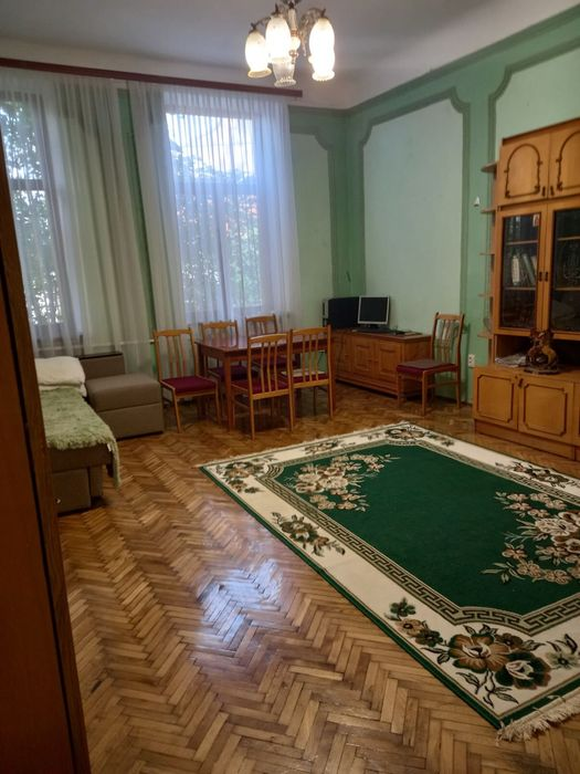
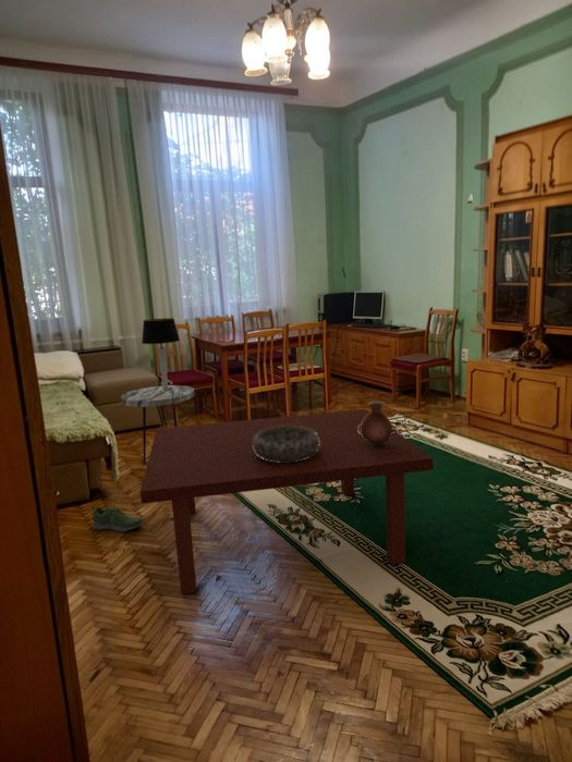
+ coffee table [139,408,434,594]
+ vase [357,401,397,445]
+ decorative bowl [253,426,320,463]
+ side table [120,384,195,465]
+ table lamp [141,317,181,390]
+ shoe [90,505,143,533]
